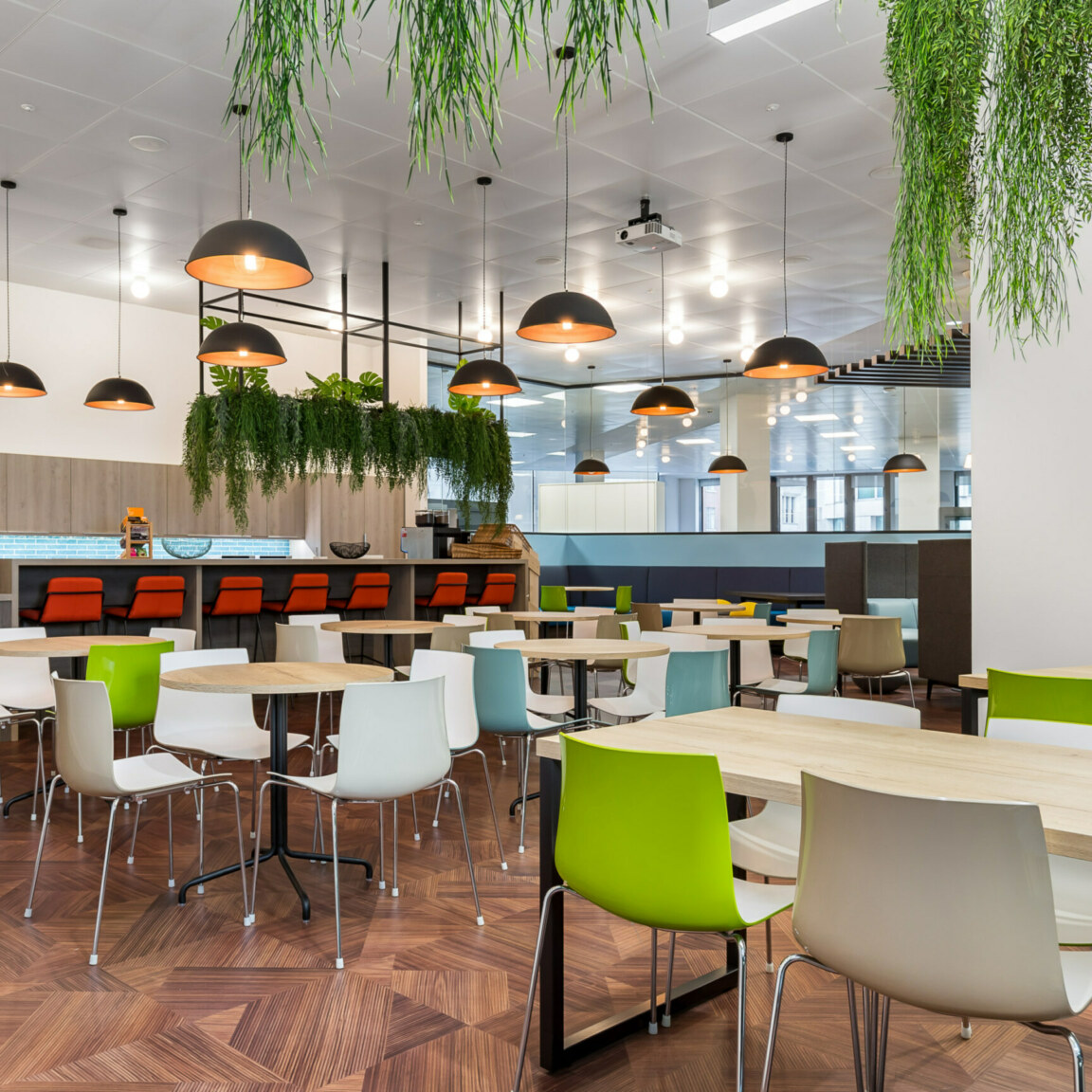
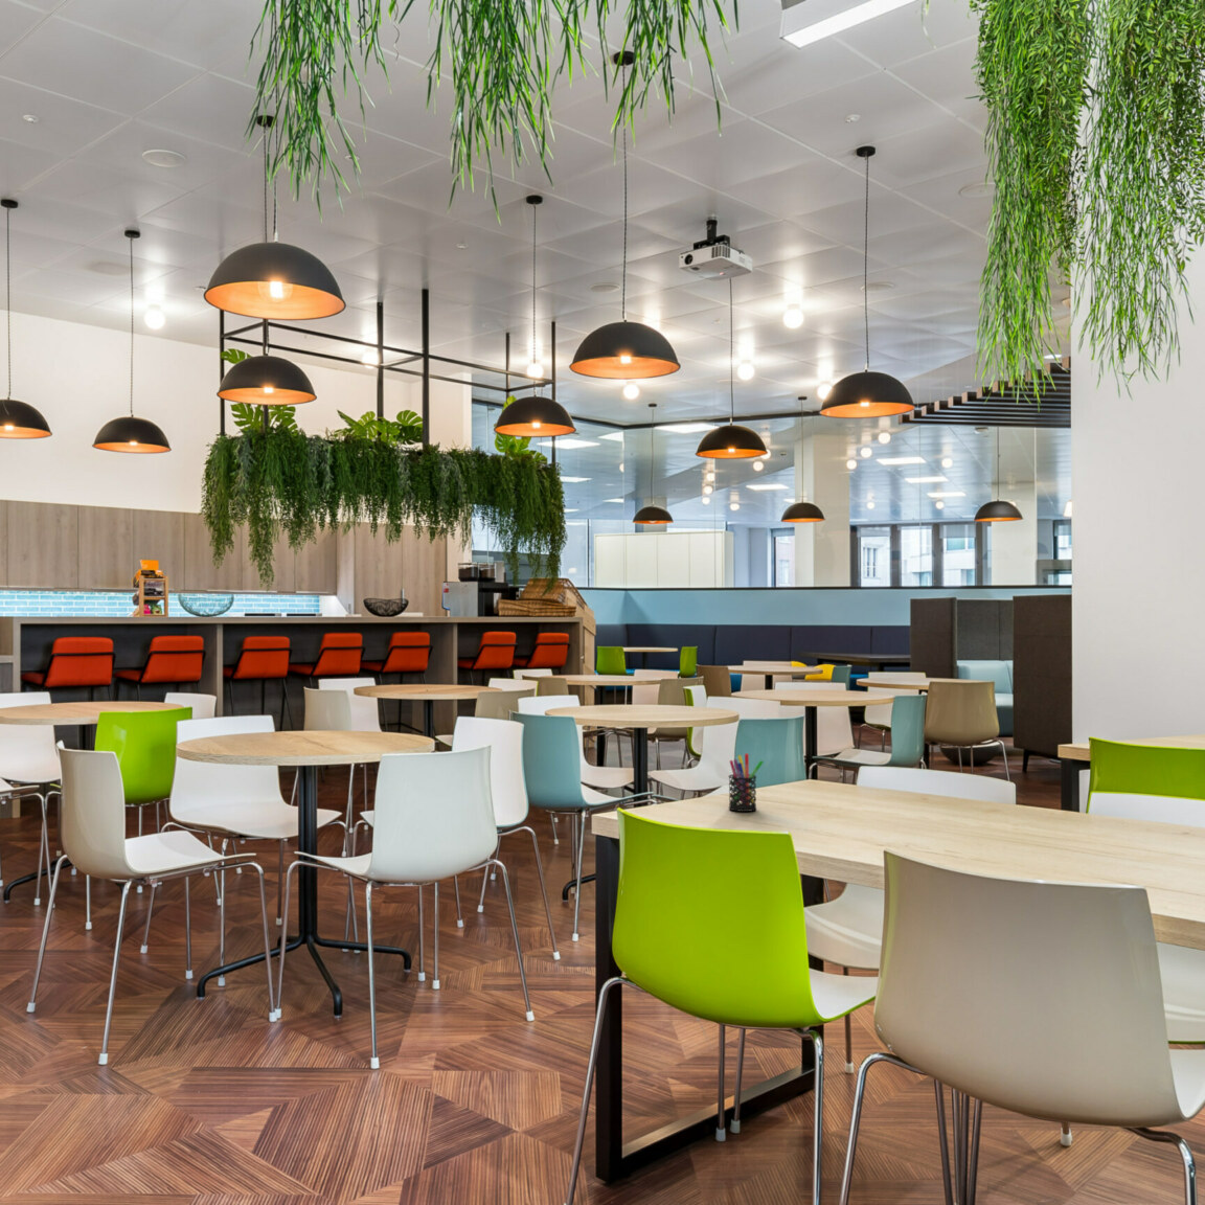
+ pen holder [728,753,765,813]
